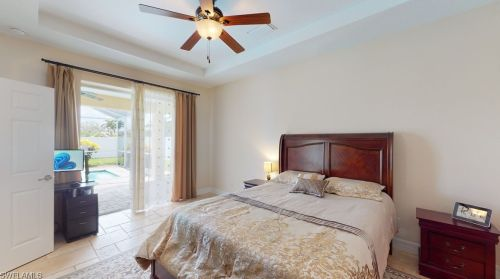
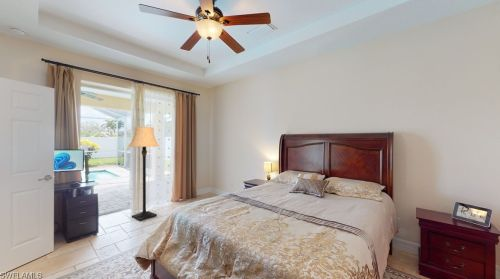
+ lamp [127,126,160,222]
